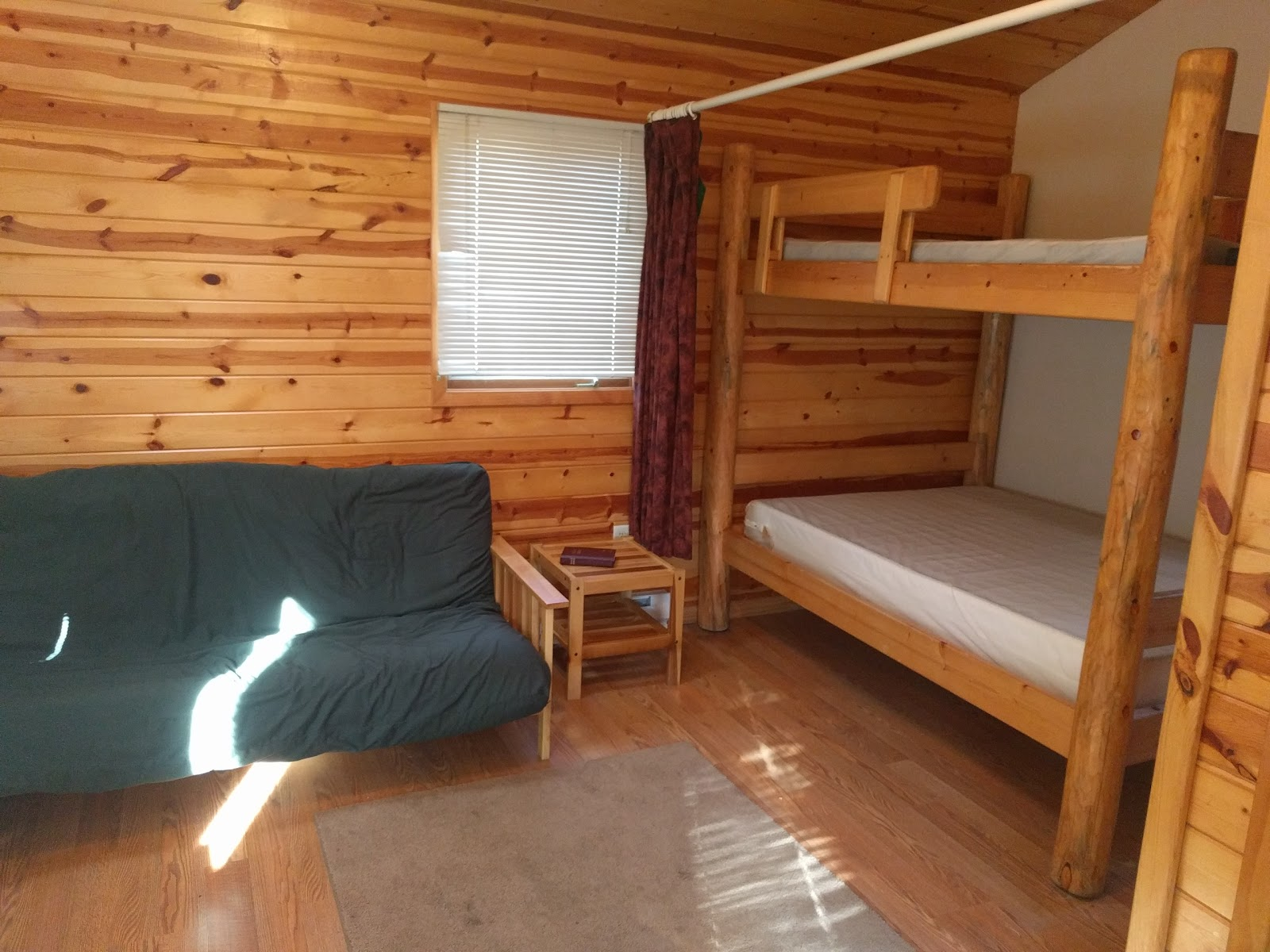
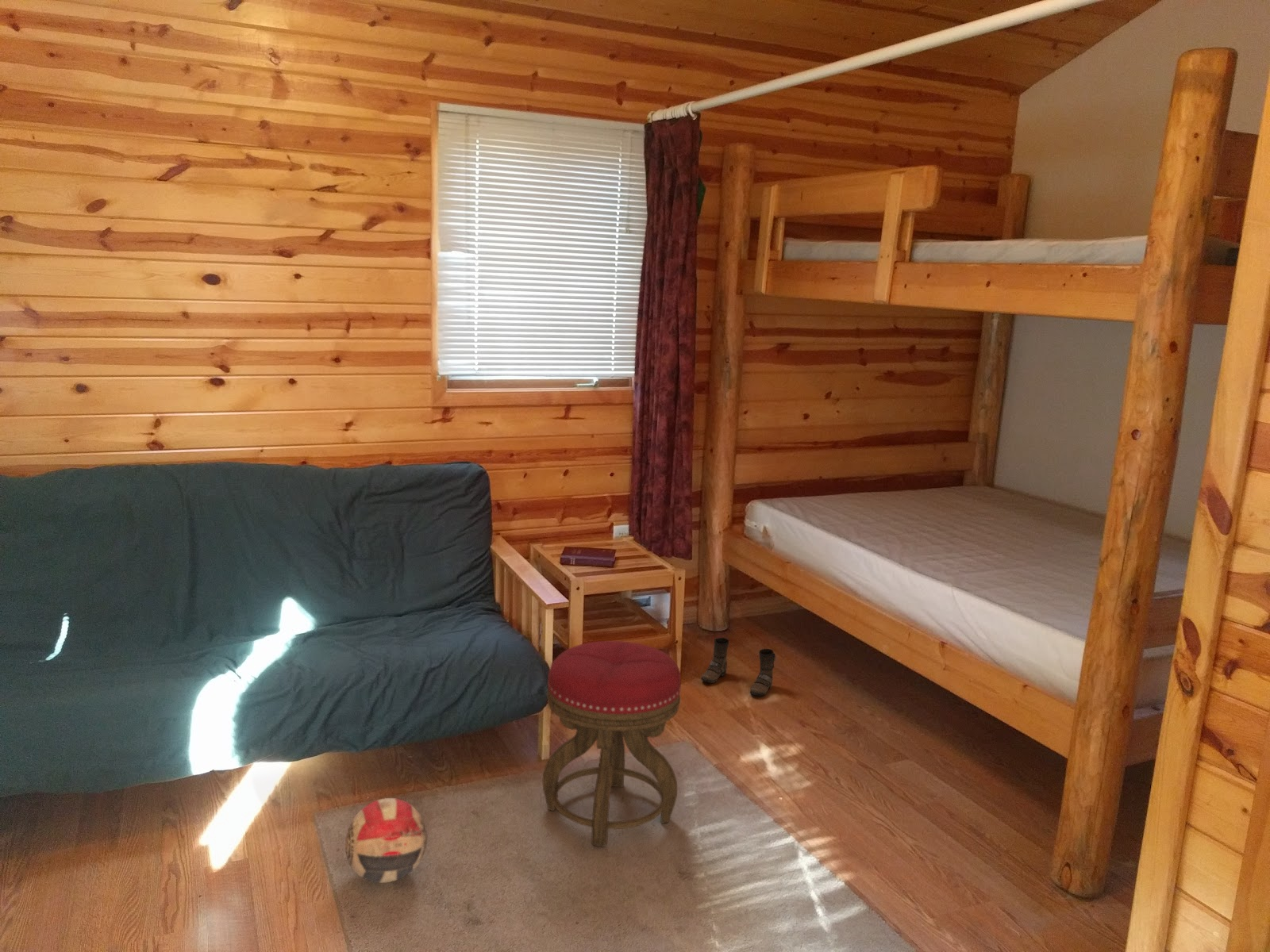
+ ball [344,797,428,884]
+ boots [700,637,776,697]
+ stool [542,640,682,847]
